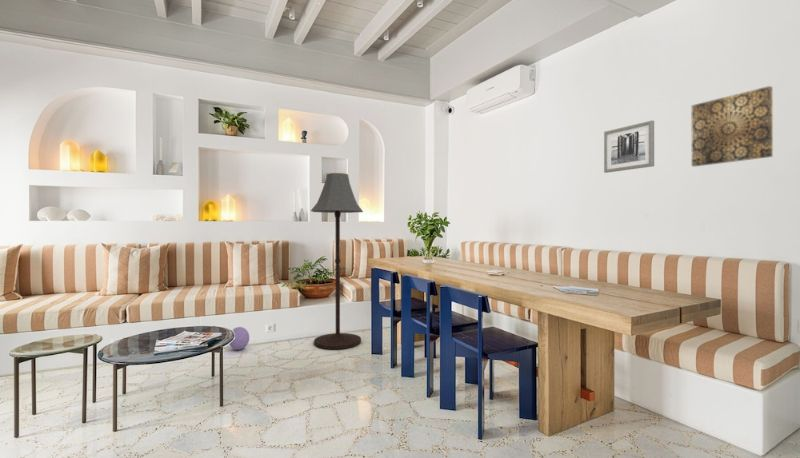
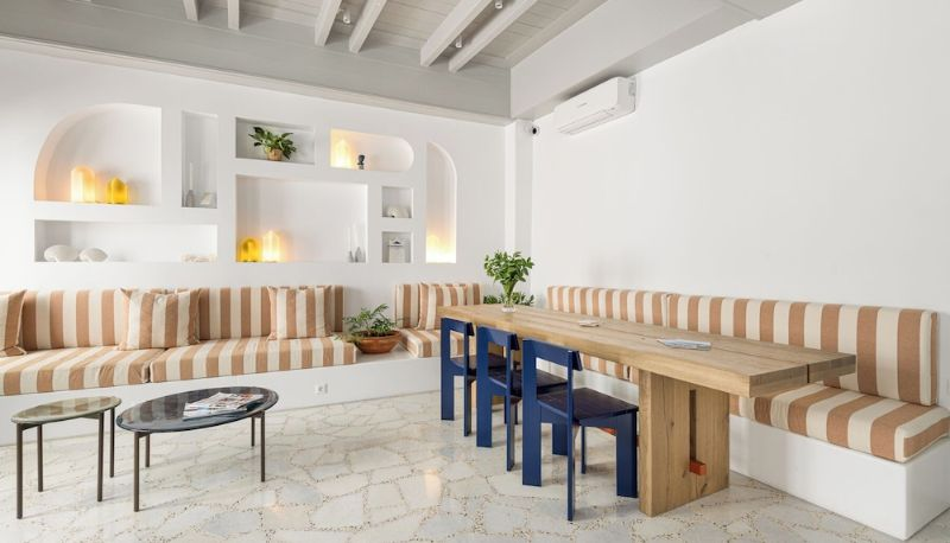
- ball [228,326,250,351]
- floor lamp [310,172,364,350]
- wall art [691,85,774,168]
- wall art [603,120,655,174]
